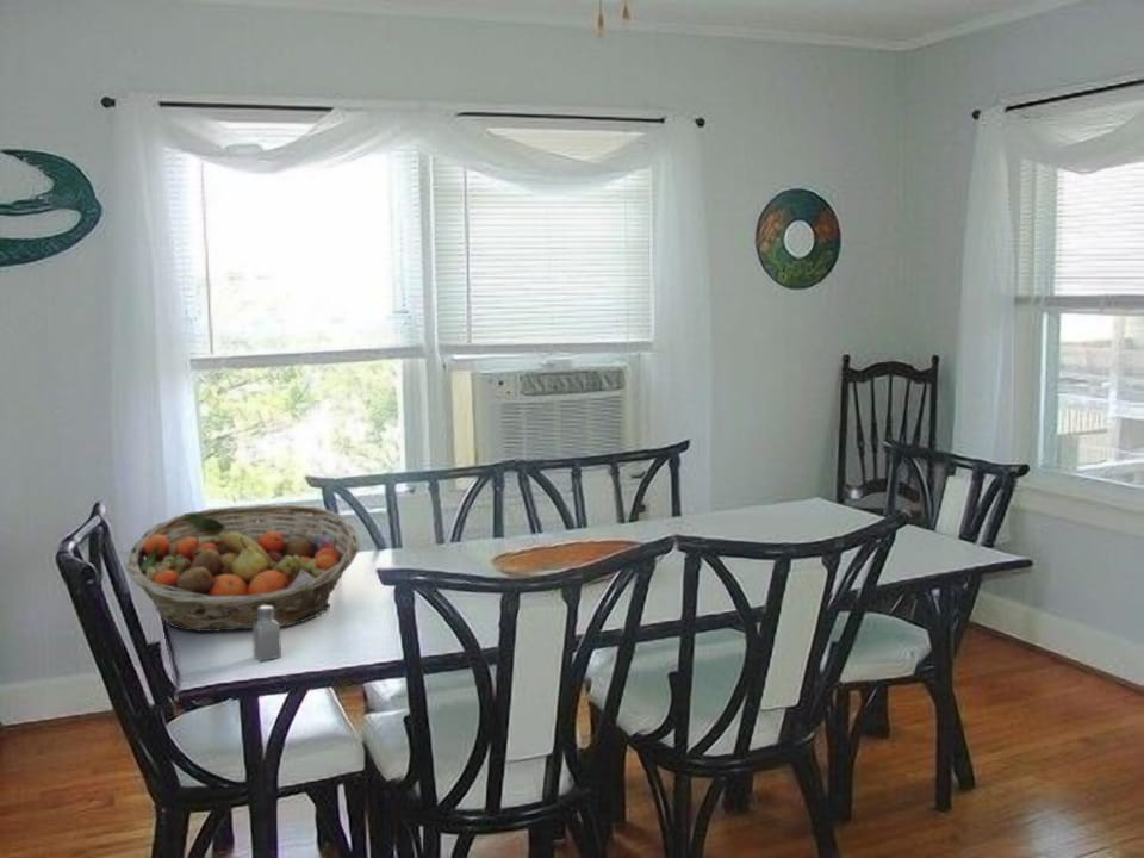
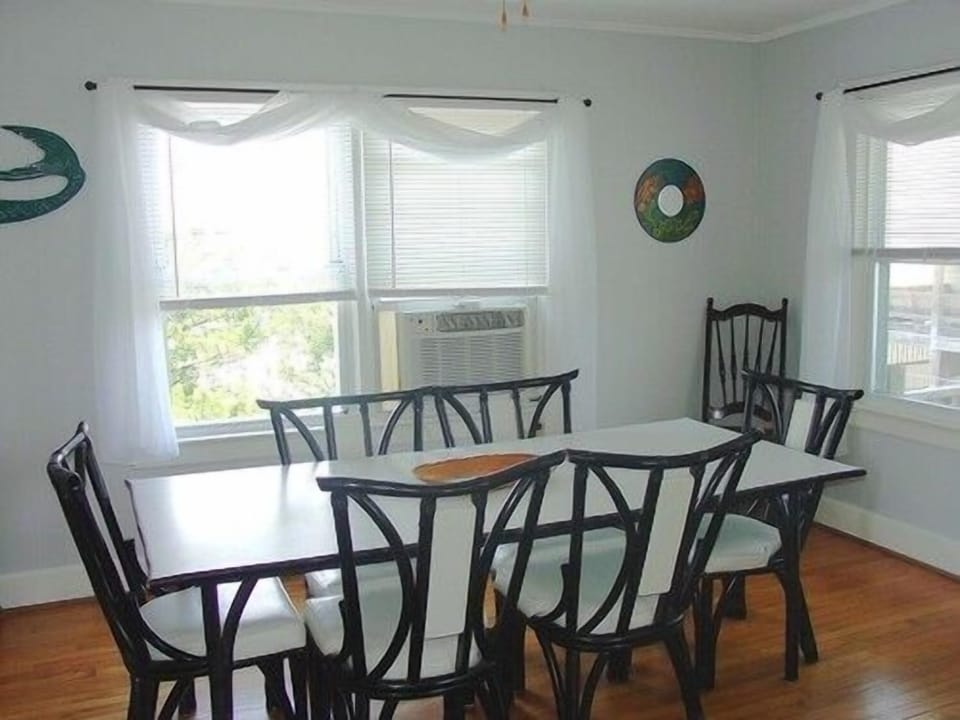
- saltshaker [251,605,282,661]
- fruit basket [125,504,361,633]
